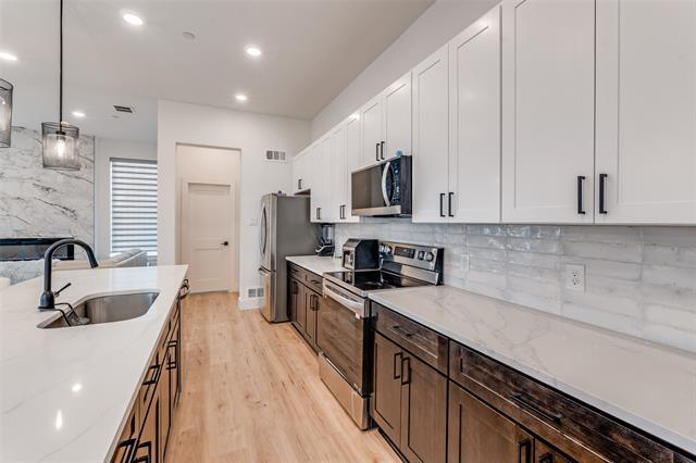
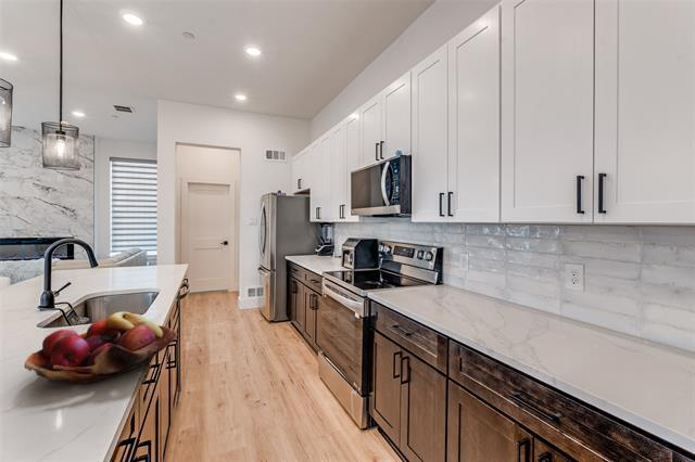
+ fruit basket [23,311,178,385]
